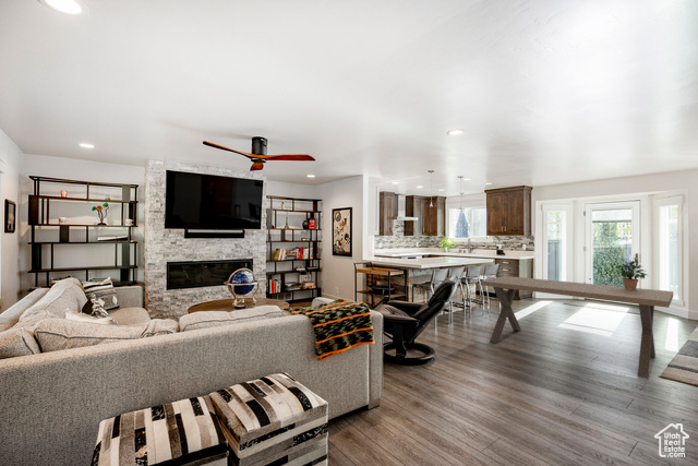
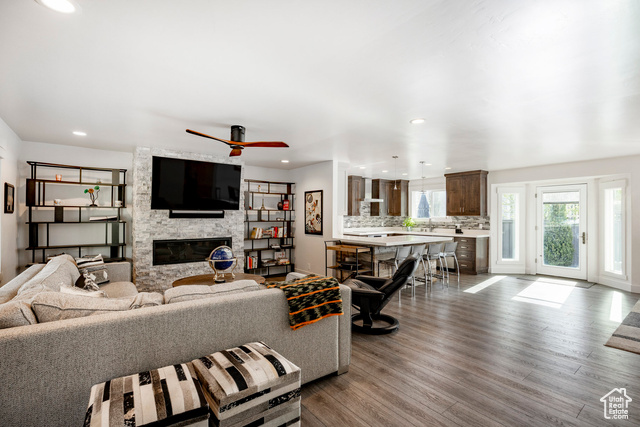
- dining table [480,275,674,380]
- potted plant [612,259,648,289]
